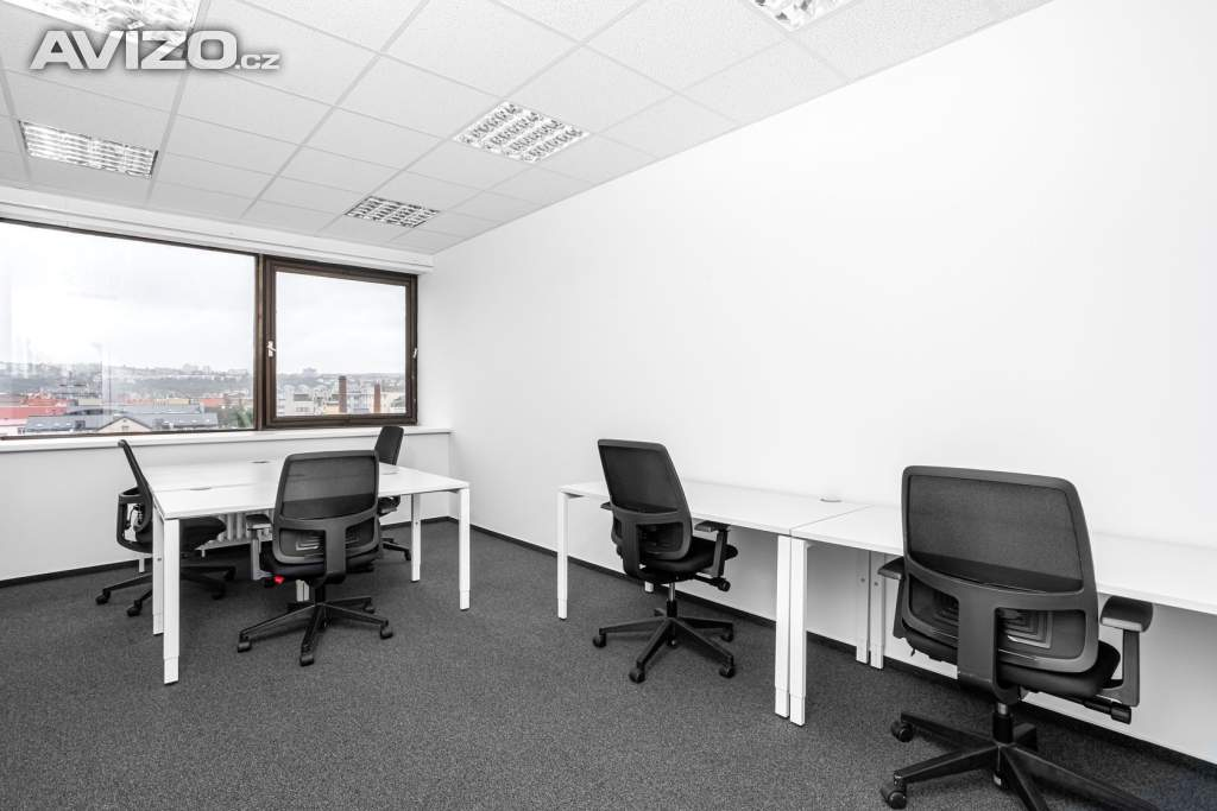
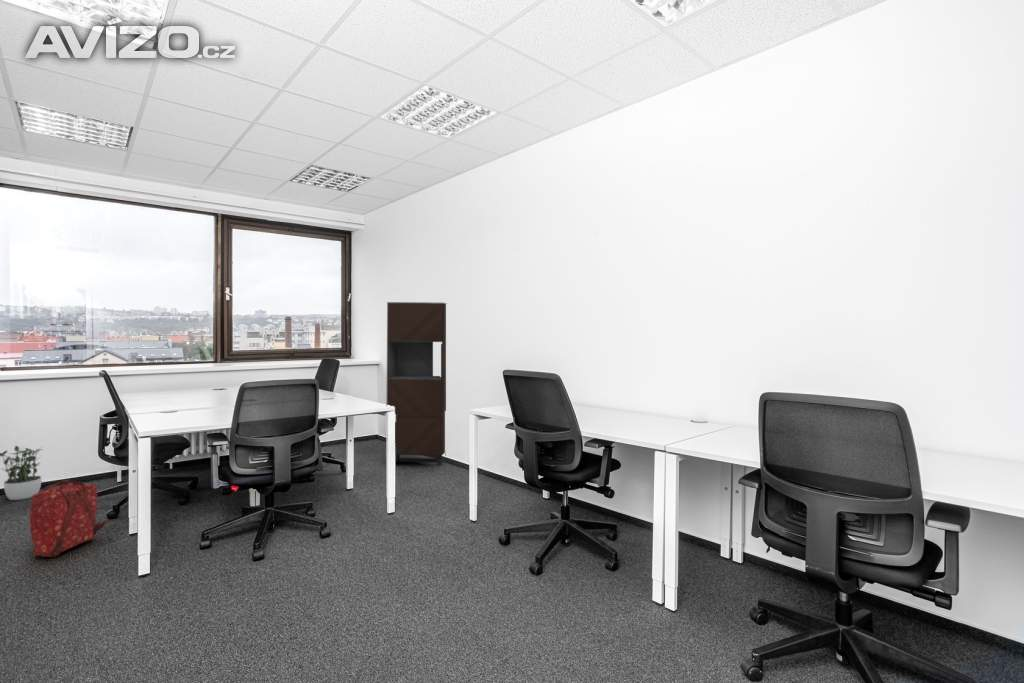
+ backpack [29,478,110,558]
+ storage cabinet [386,301,447,467]
+ potted plant [0,445,43,501]
